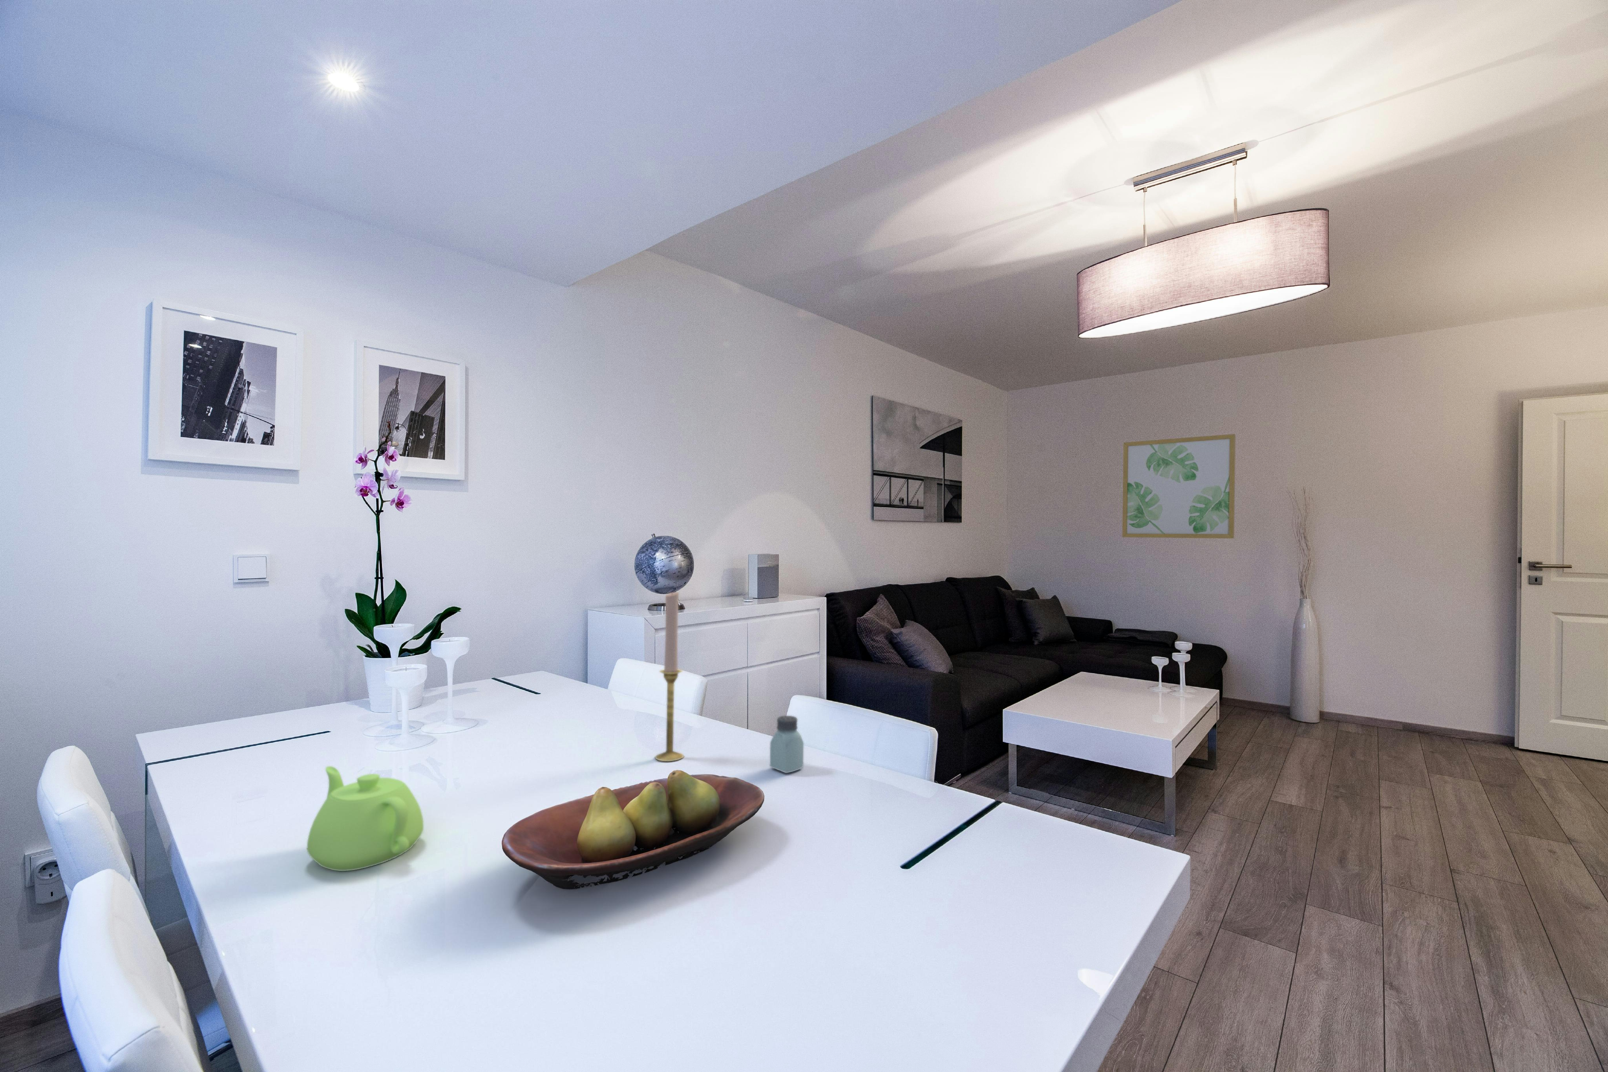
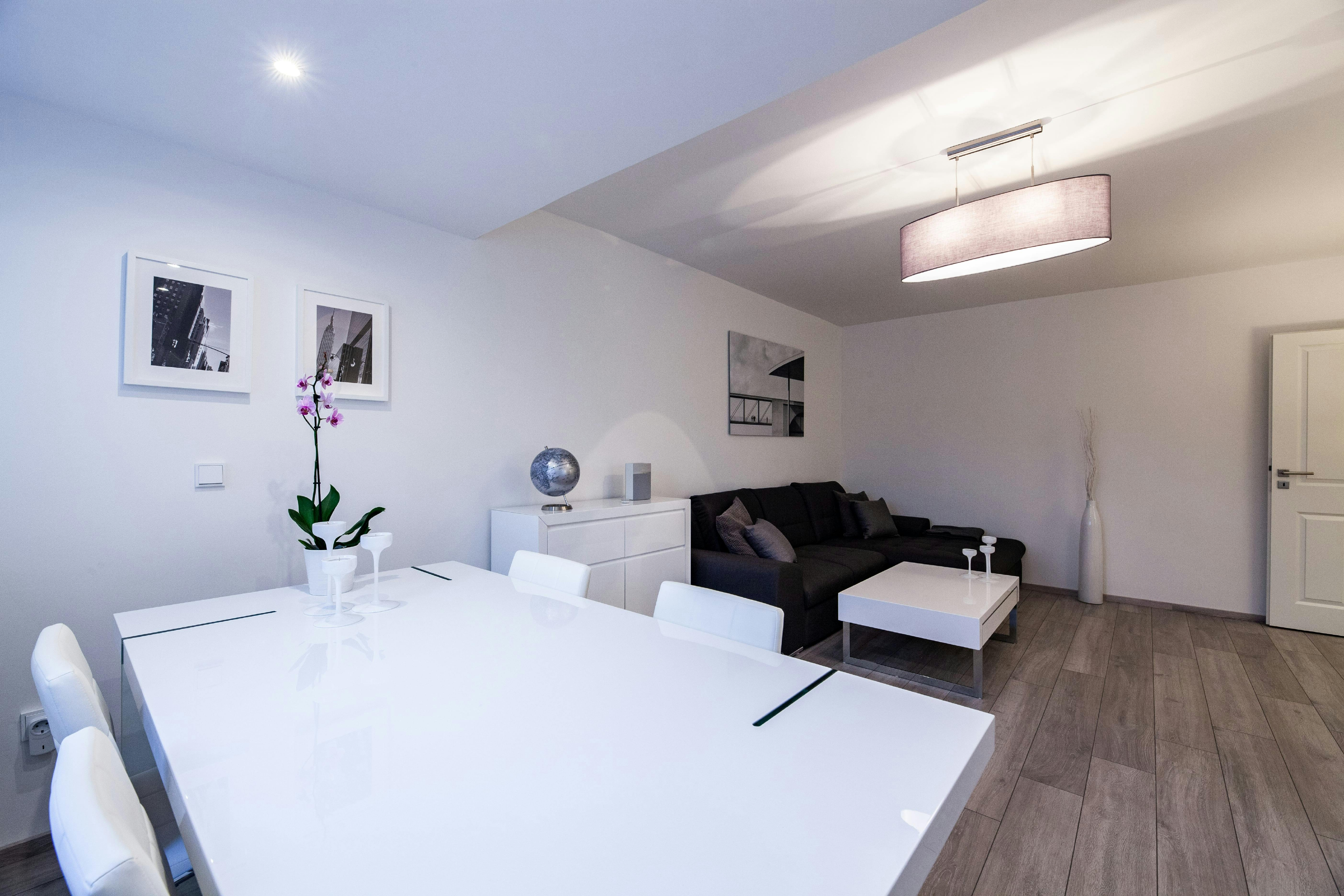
- teapot [306,766,424,871]
- candlestick [654,590,684,761]
- saltshaker [769,715,804,774]
- wall art [1122,434,1236,538]
- fruit bowl [501,769,765,890]
